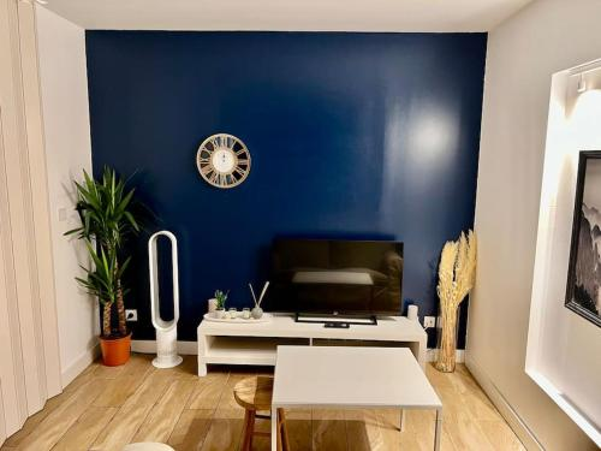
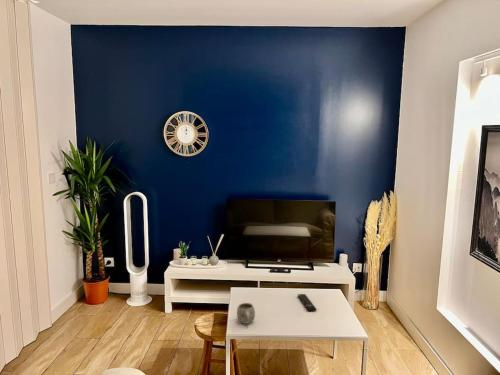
+ mug [236,302,256,325]
+ remote control [297,293,318,312]
